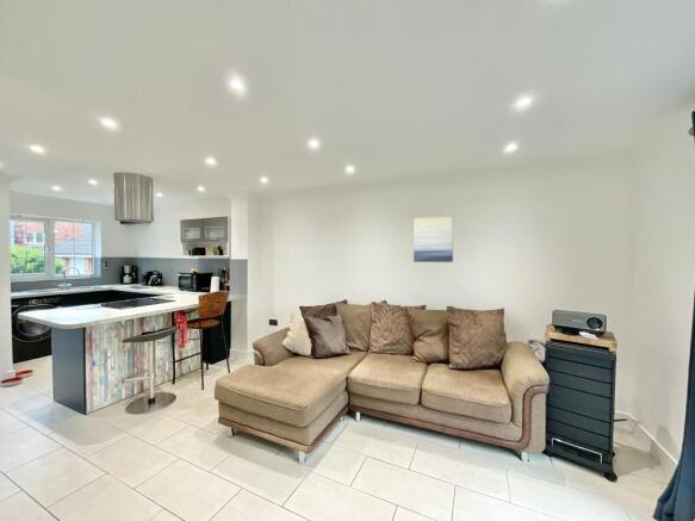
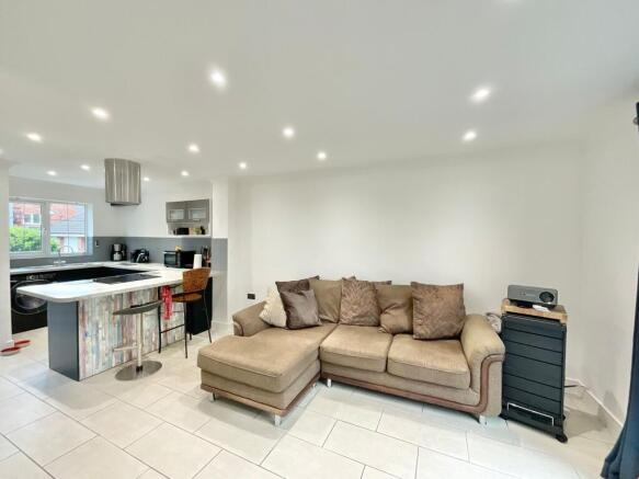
- wall art [412,216,454,263]
